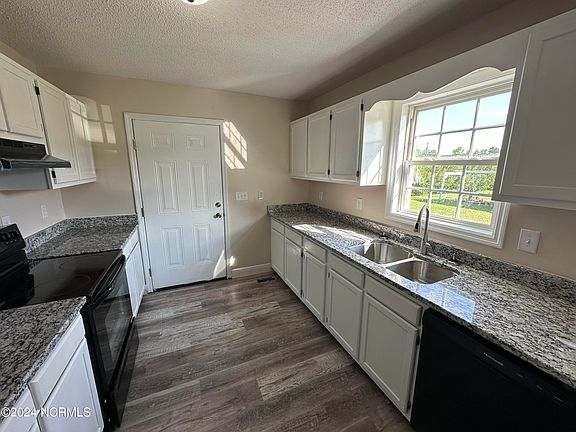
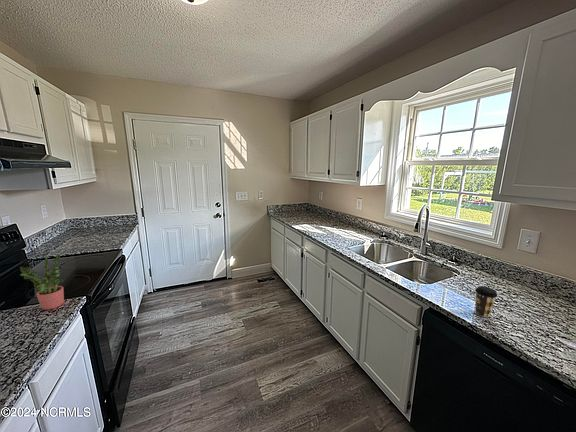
+ potted plant [19,253,65,311]
+ coffee cup [474,285,498,318]
